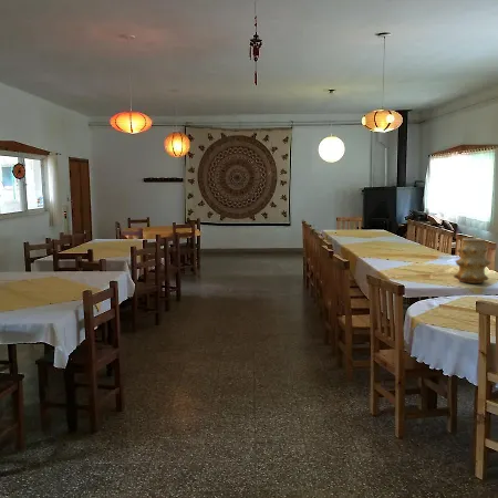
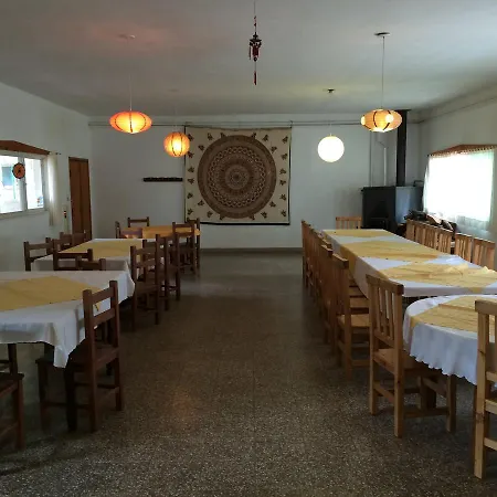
- vase [453,237,491,284]
